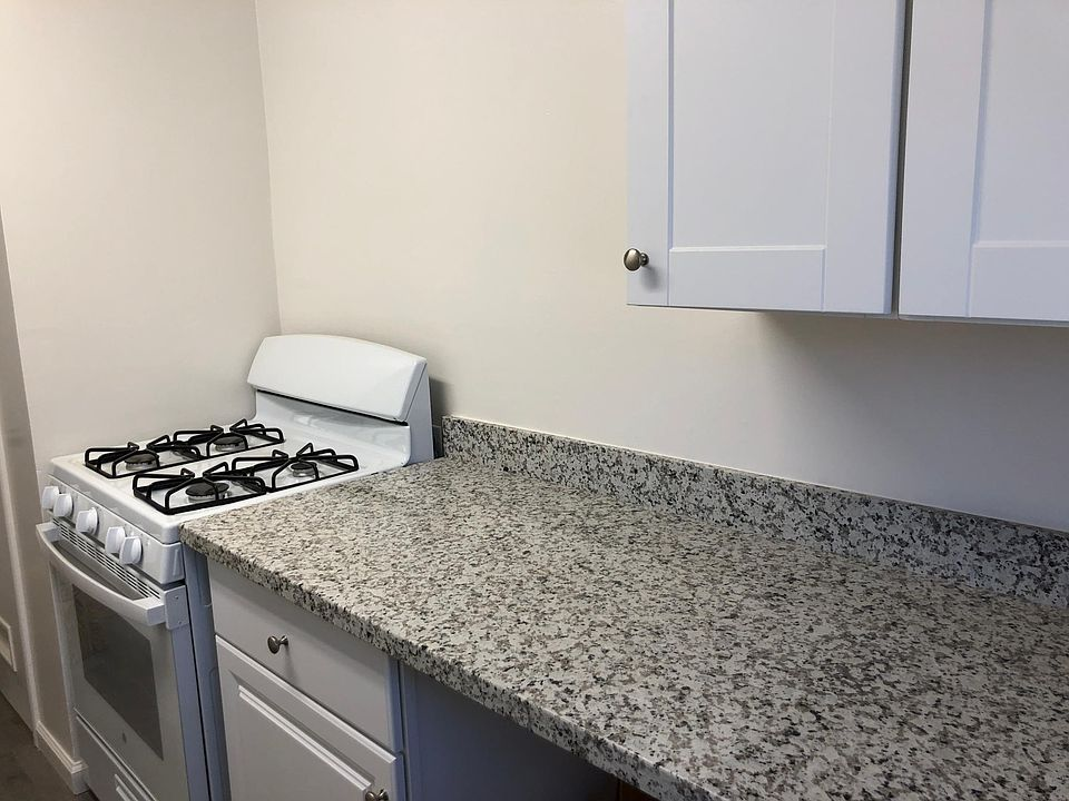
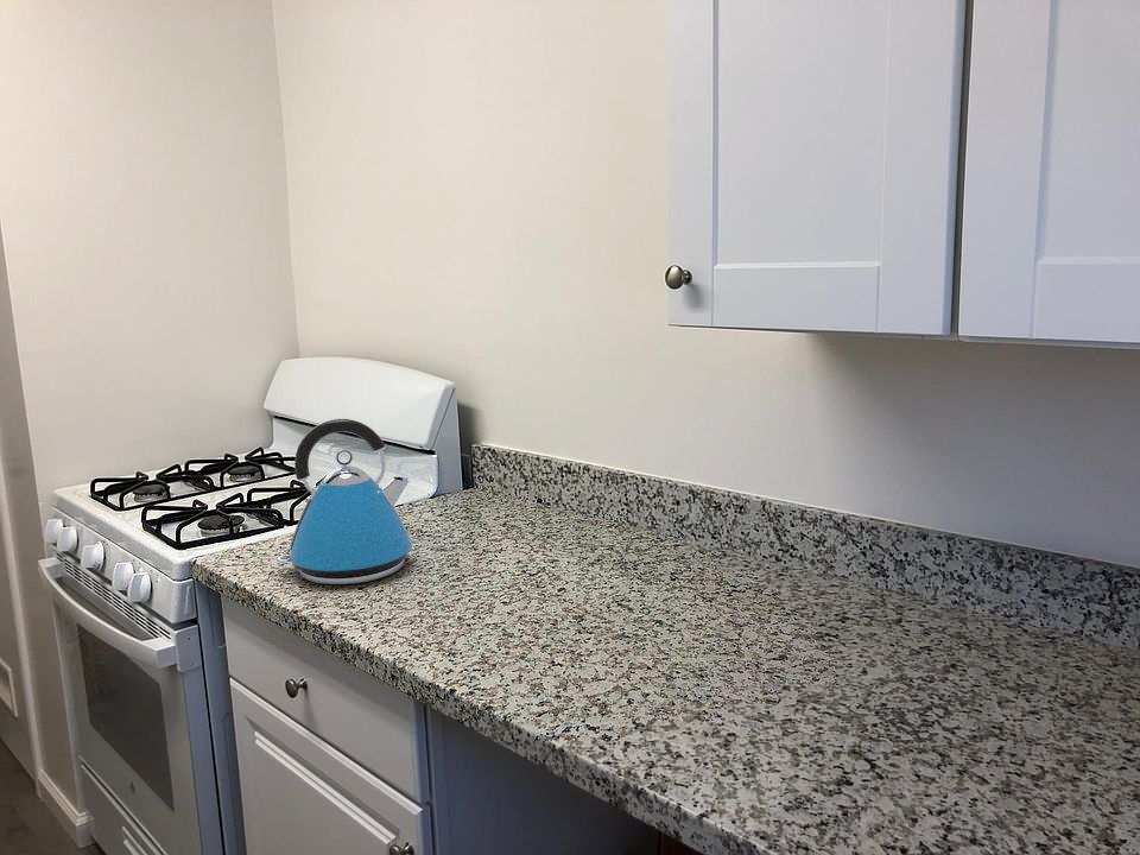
+ kettle [277,418,413,585]
